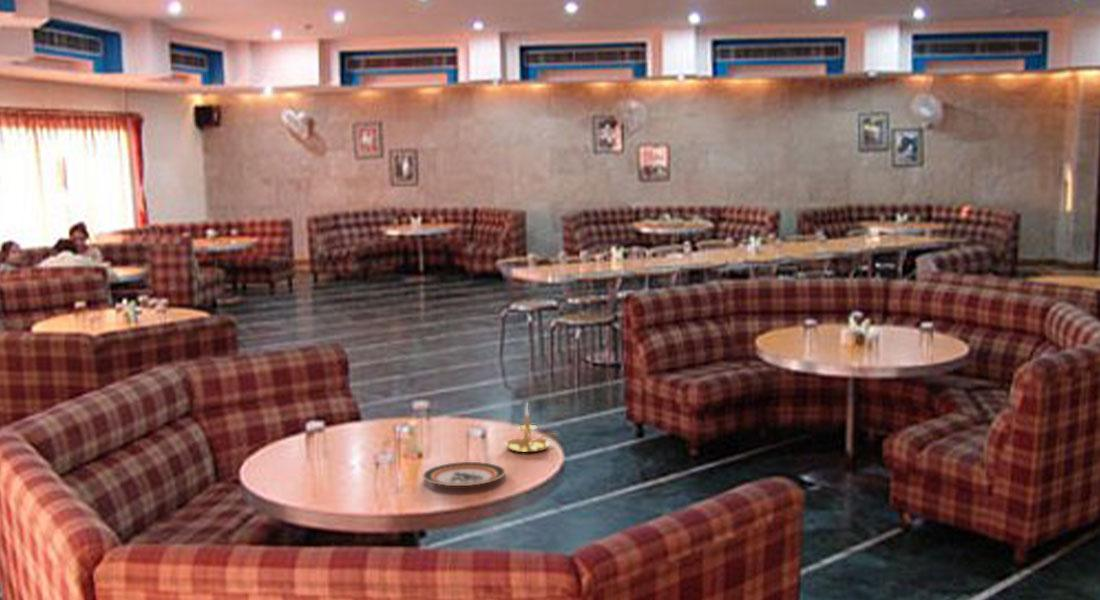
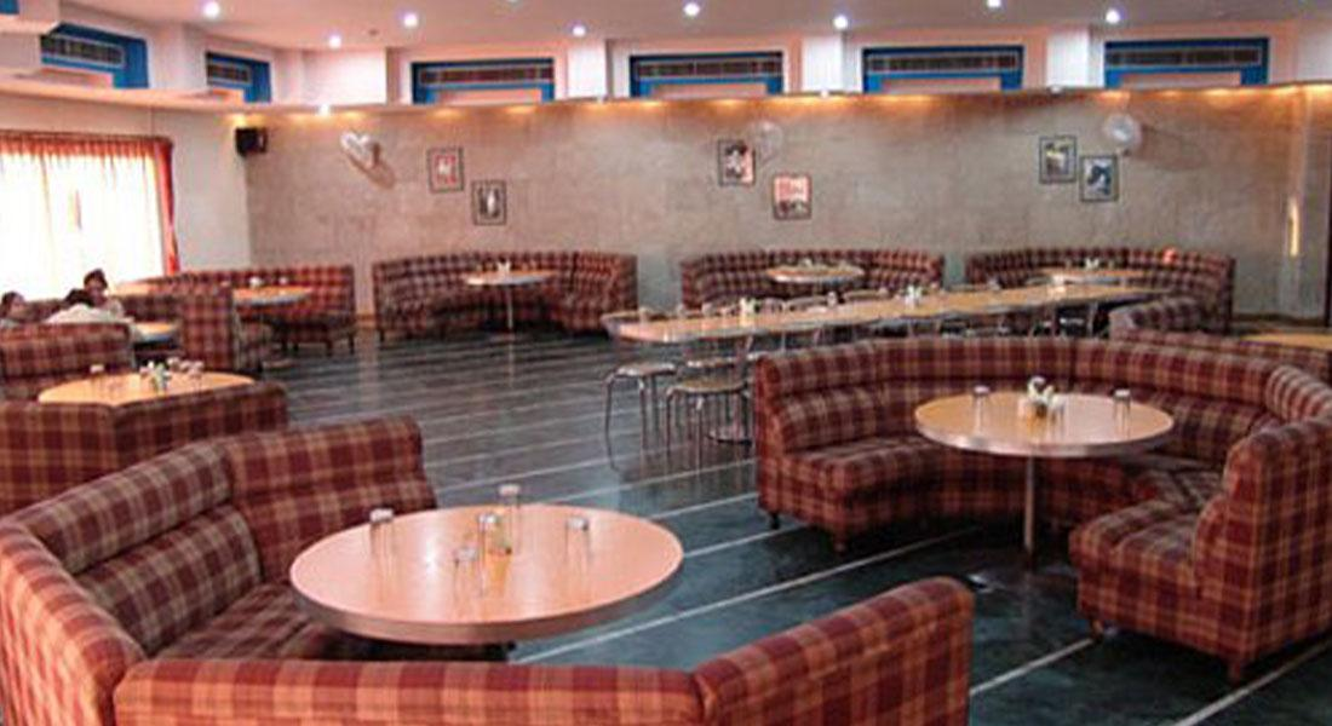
- candle holder [503,401,559,453]
- plate [422,461,506,487]
